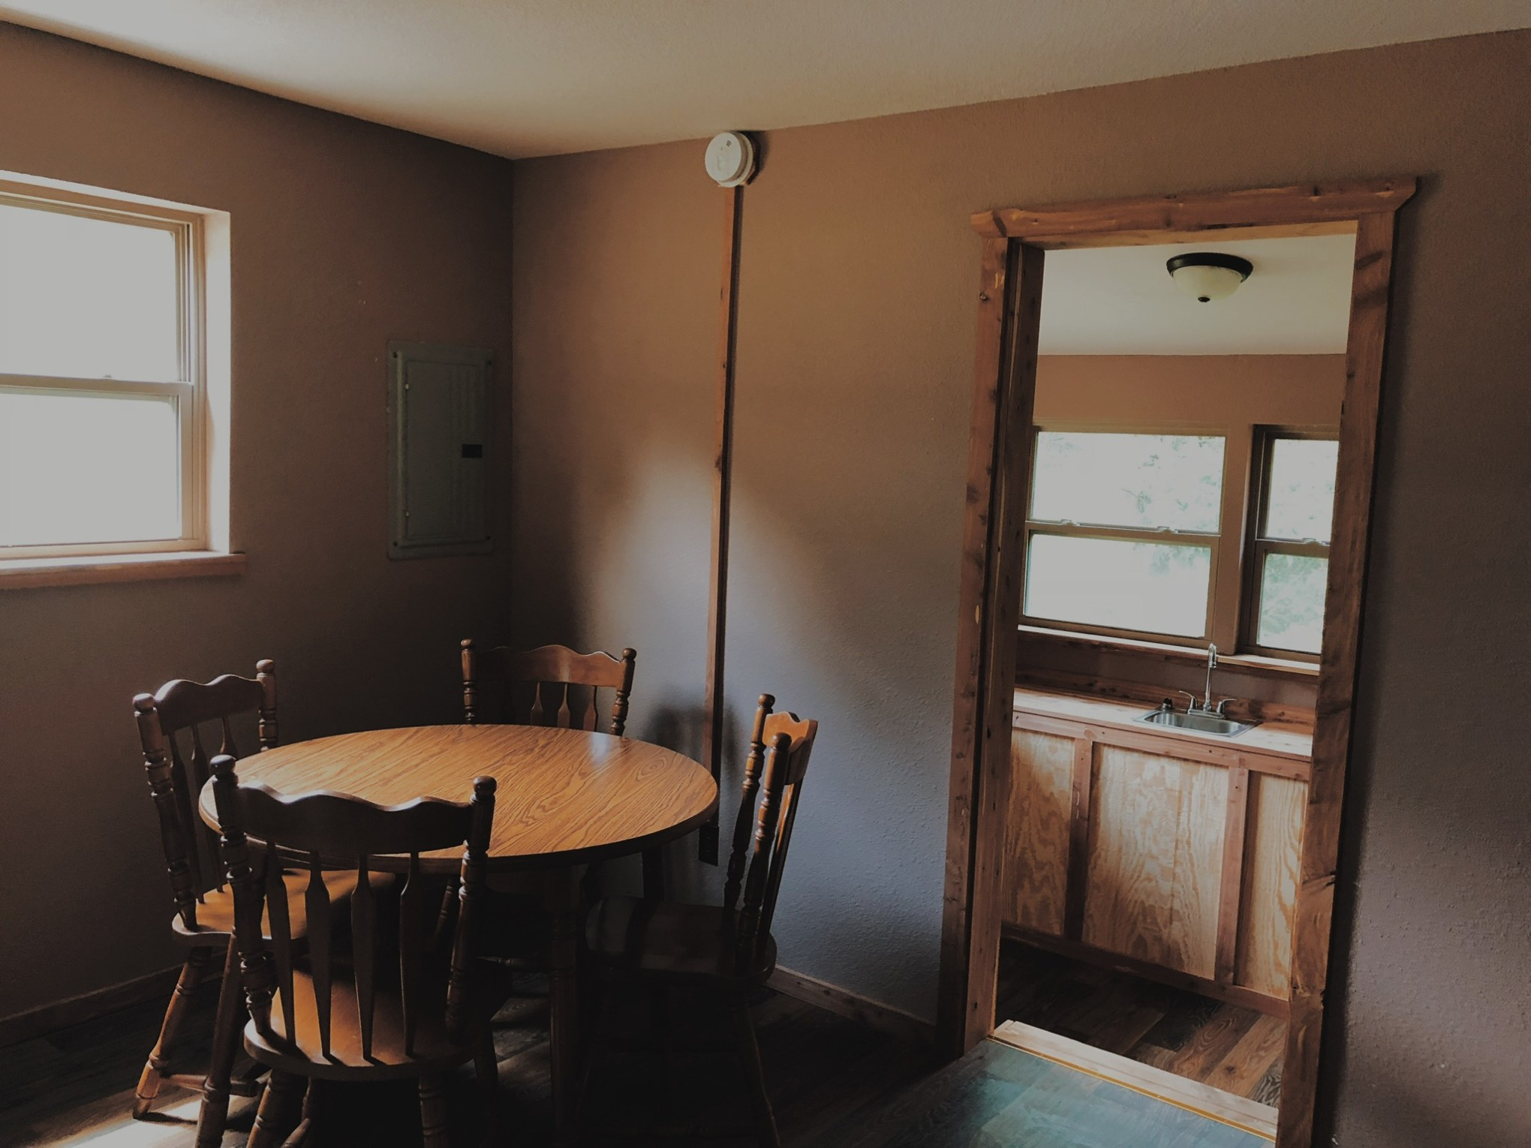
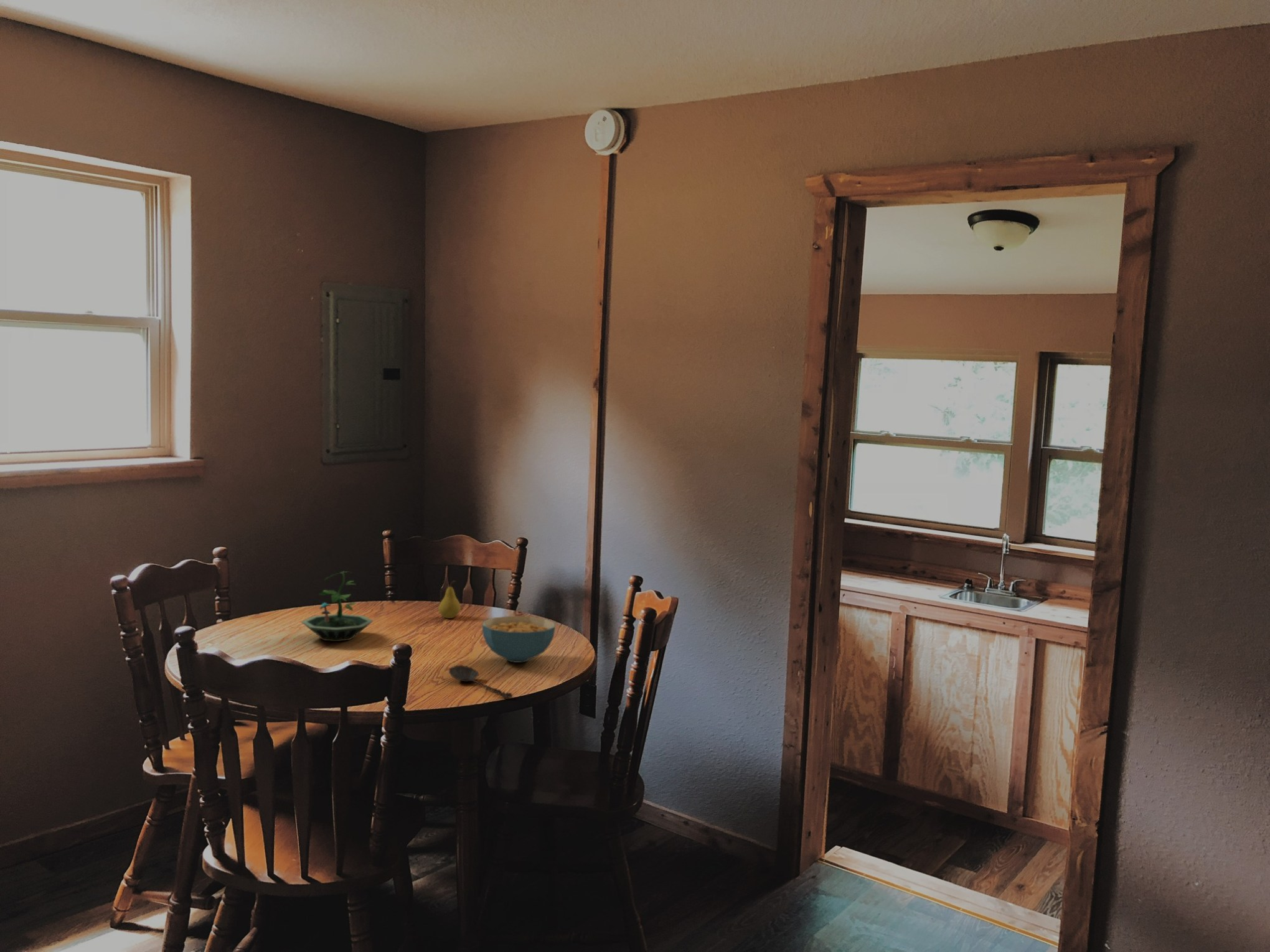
+ terrarium [300,571,374,642]
+ spoon [448,665,513,698]
+ fruit [438,580,461,619]
+ cereal bowl [481,615,556,663]
